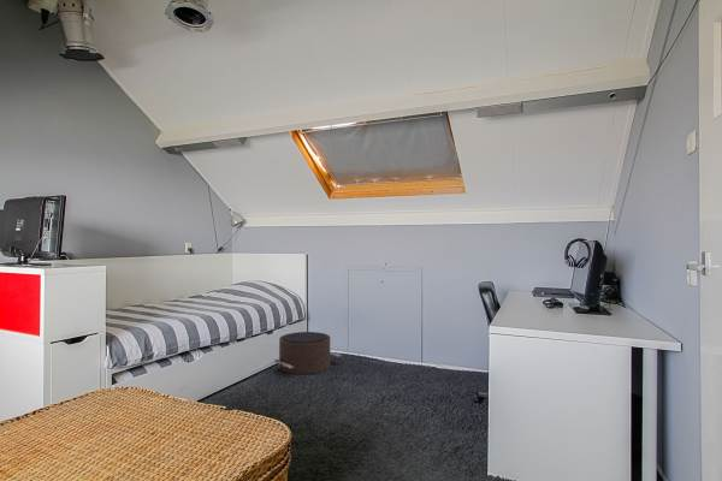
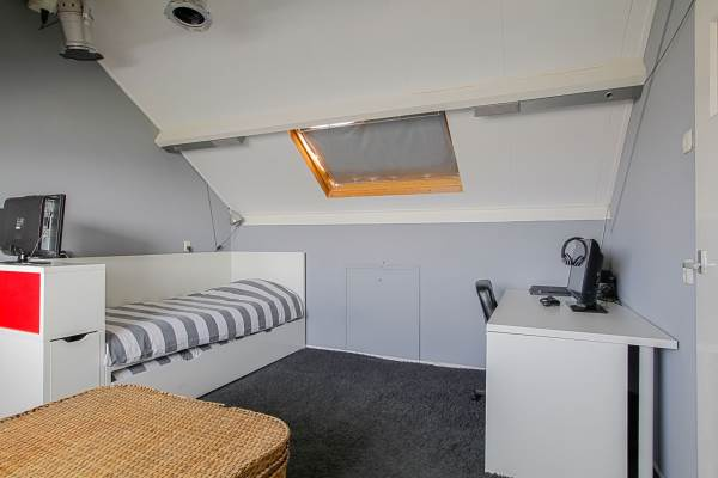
- pouf [273,331,343,375]
